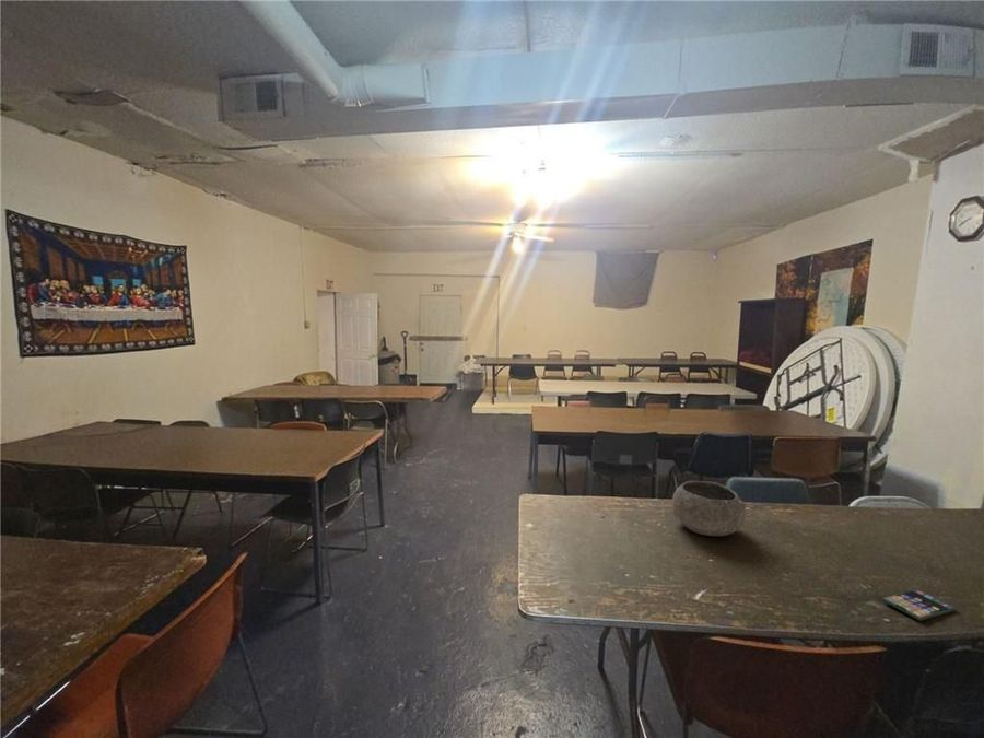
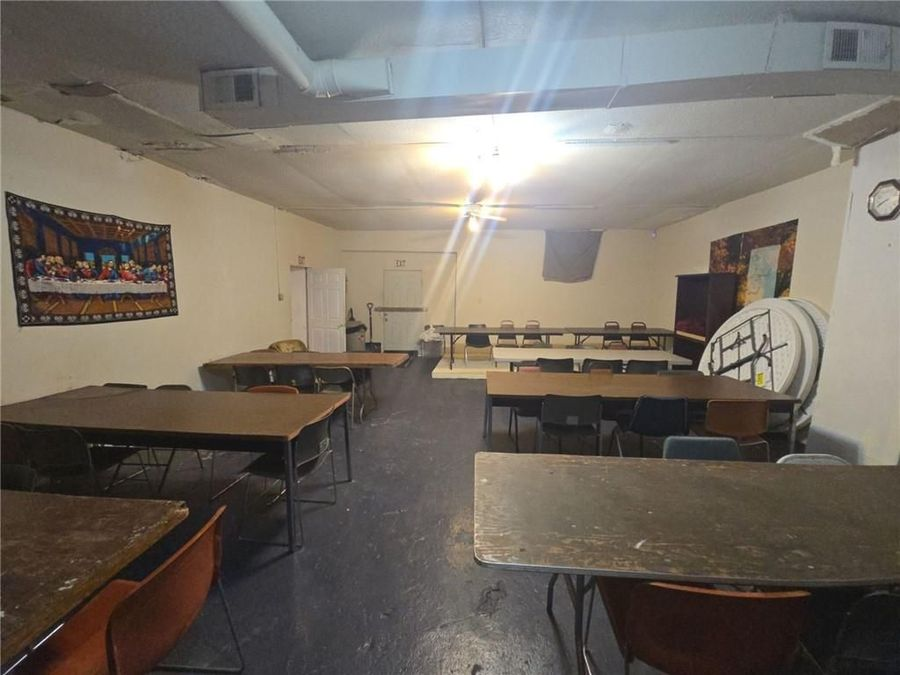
- smartphone [880,588,957,622]
- bowl [671,480,747,537]
